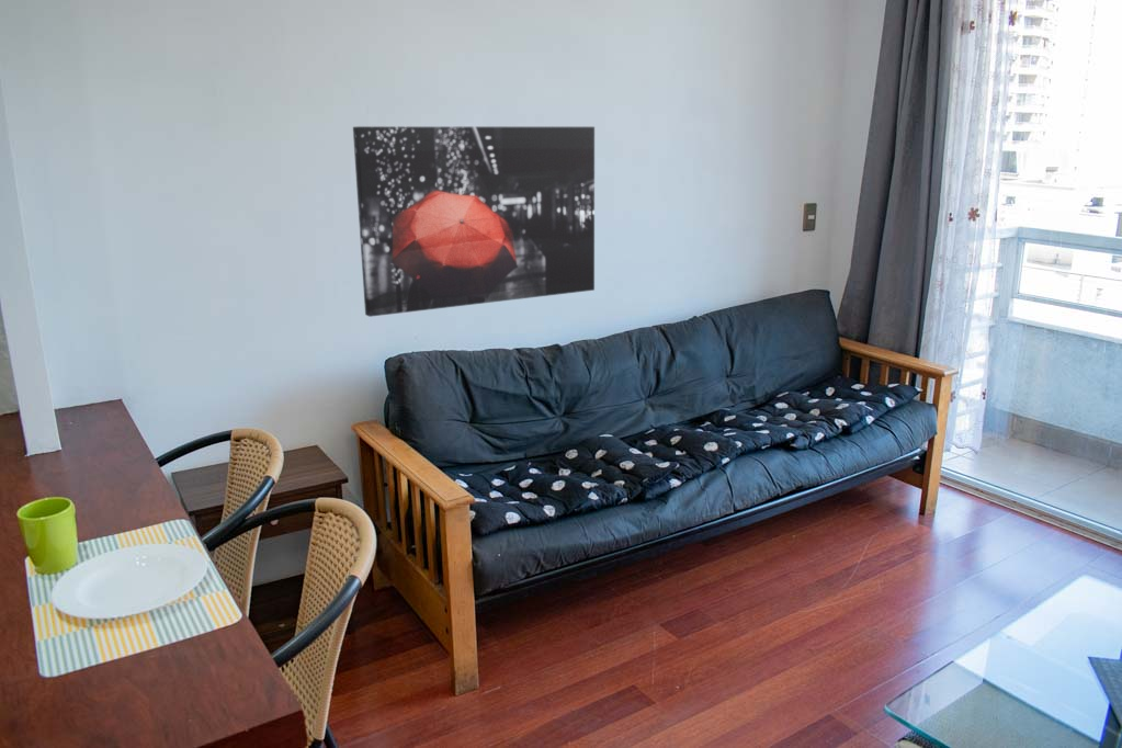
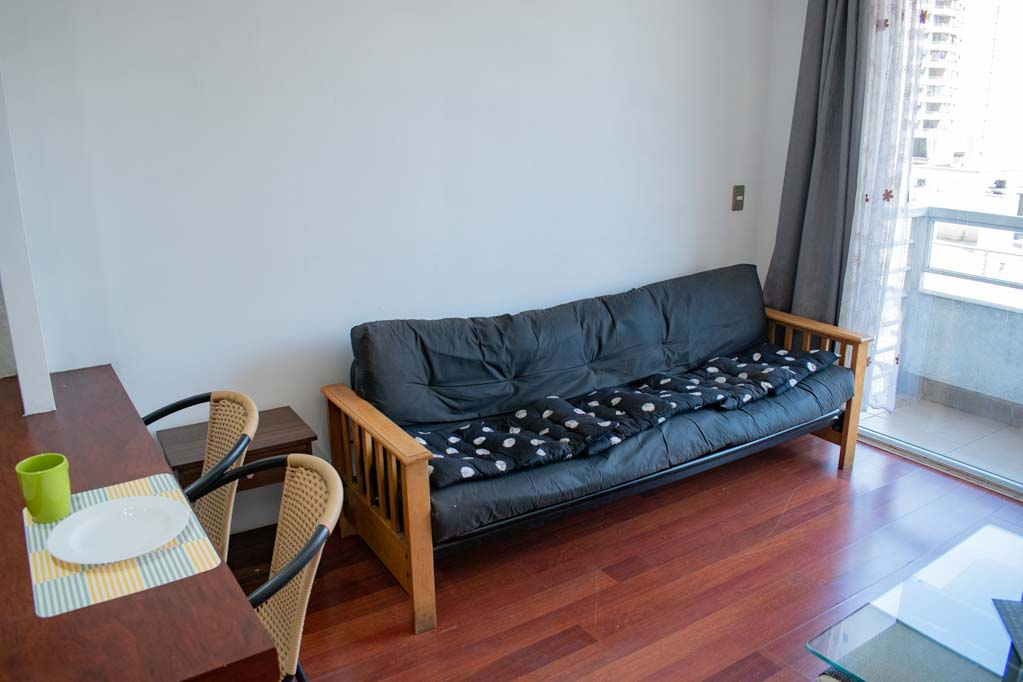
- wall art [352,125,596,318]
